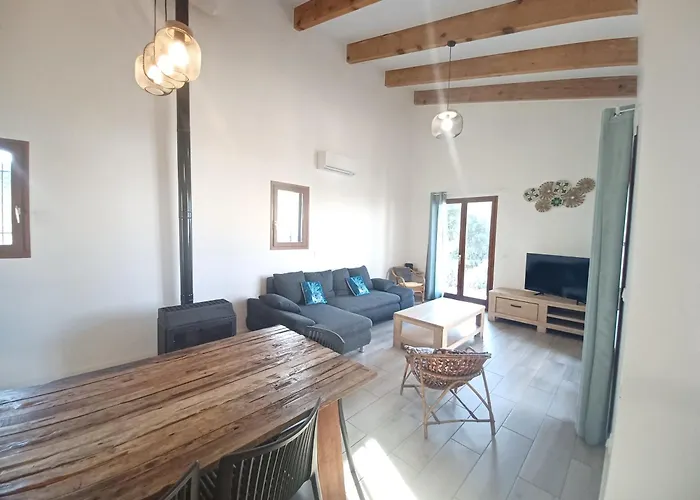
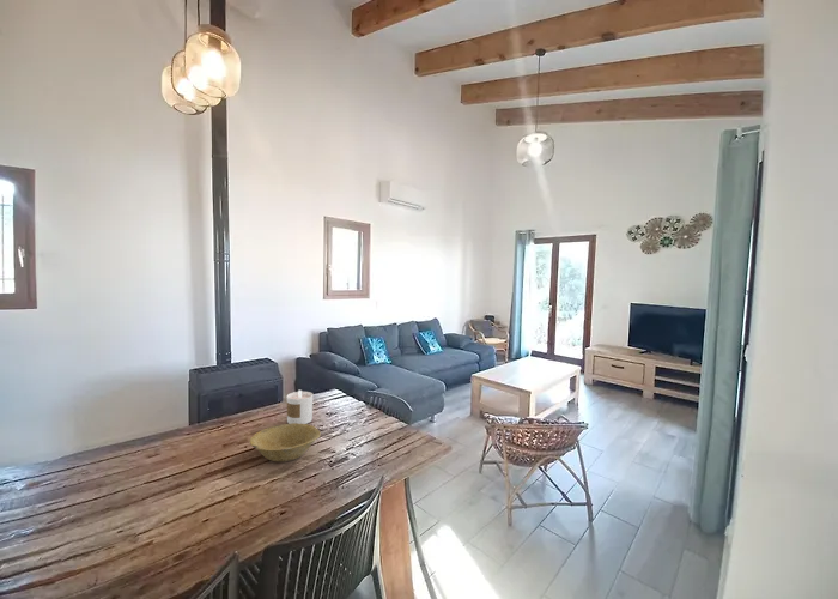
+ bowl [249,423,322,462]
+ candle [285,389,315,424]
